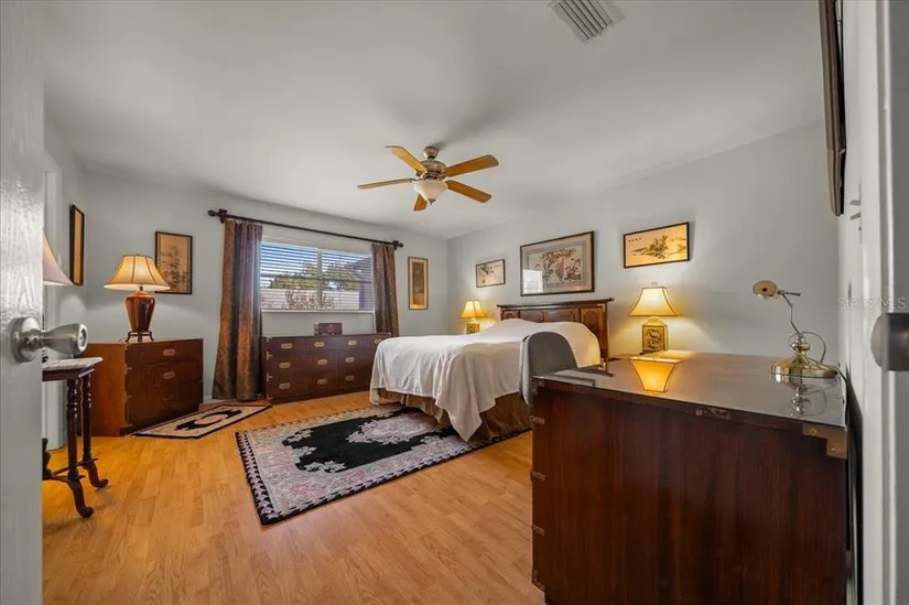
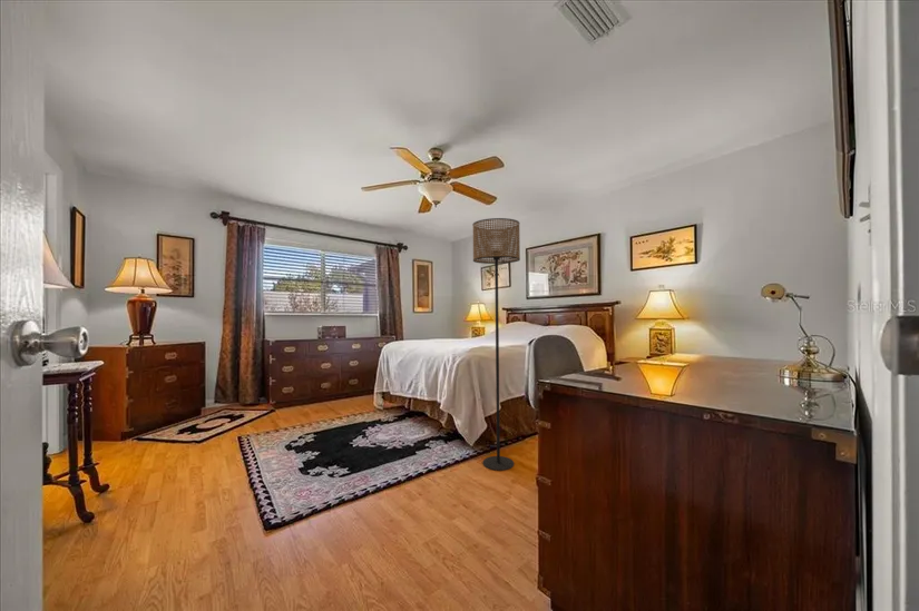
+ floor lamp [471,217,521,472]
